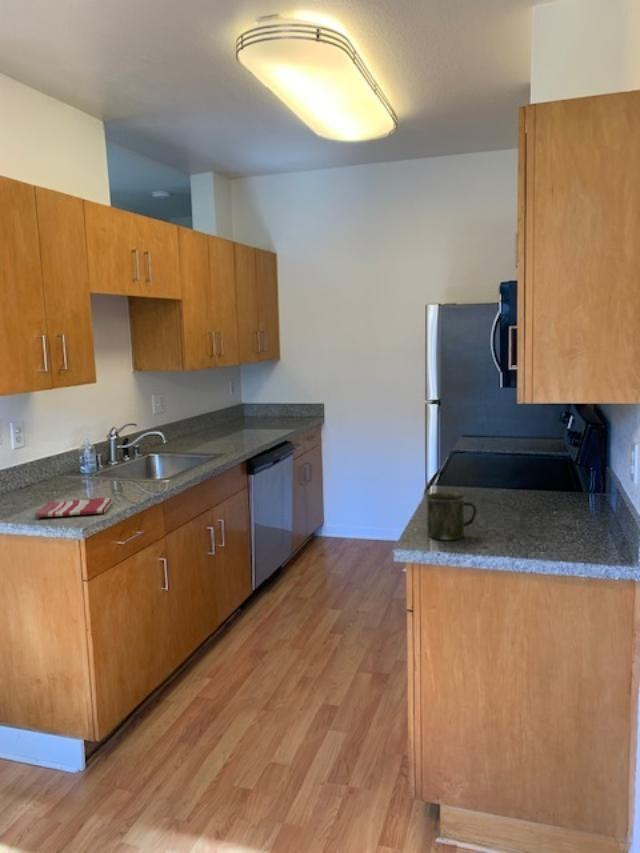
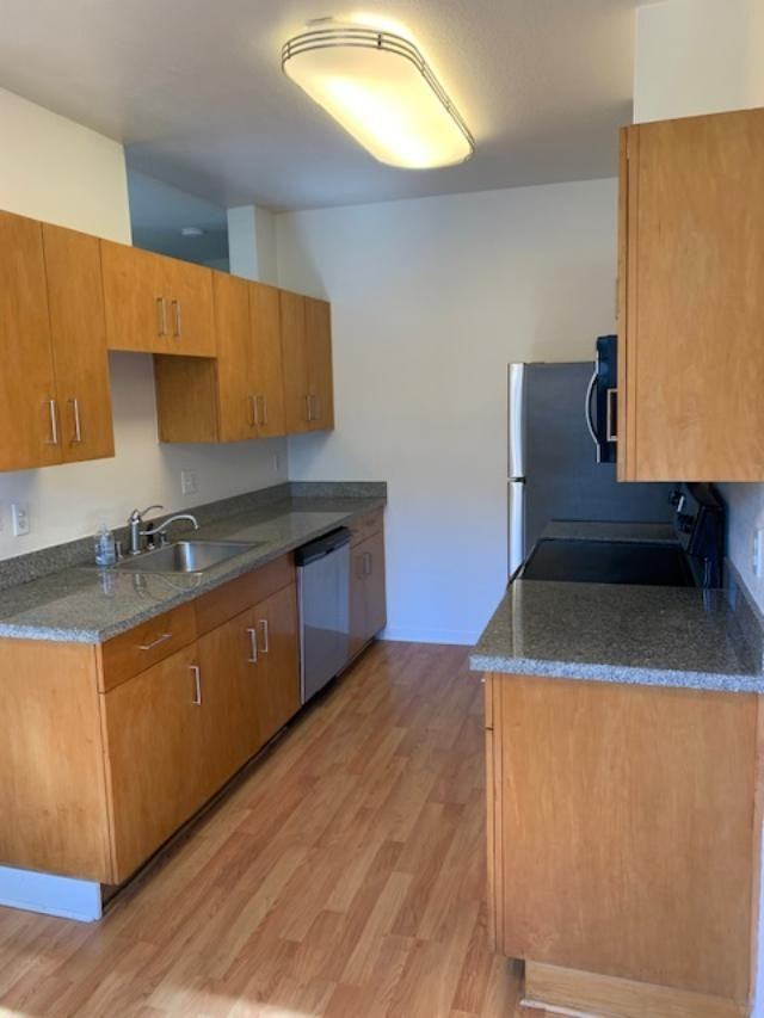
- dish towel [34,497,113,519]
- mug [425,491,477,541]
